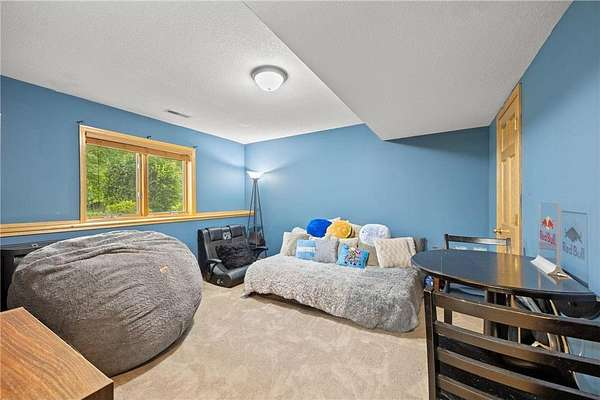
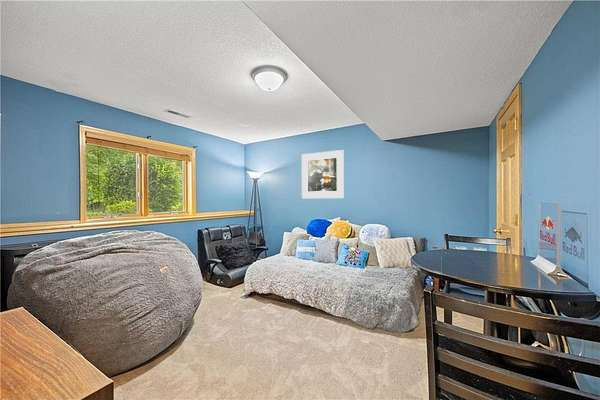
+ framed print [301,149,345,199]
